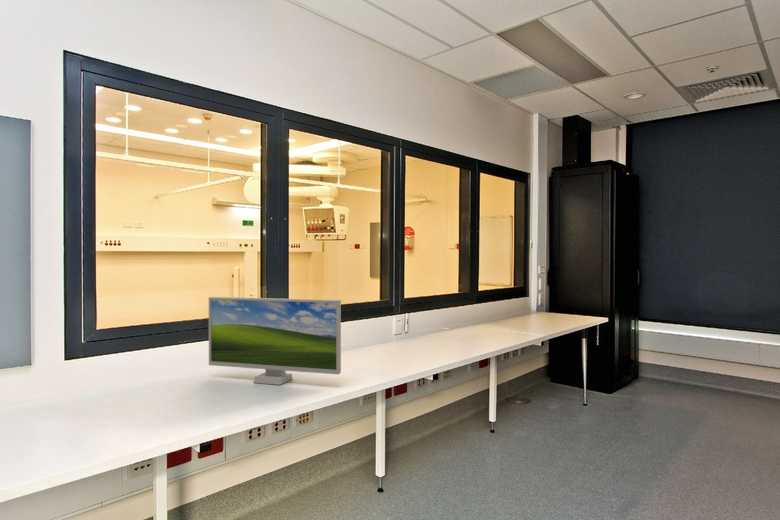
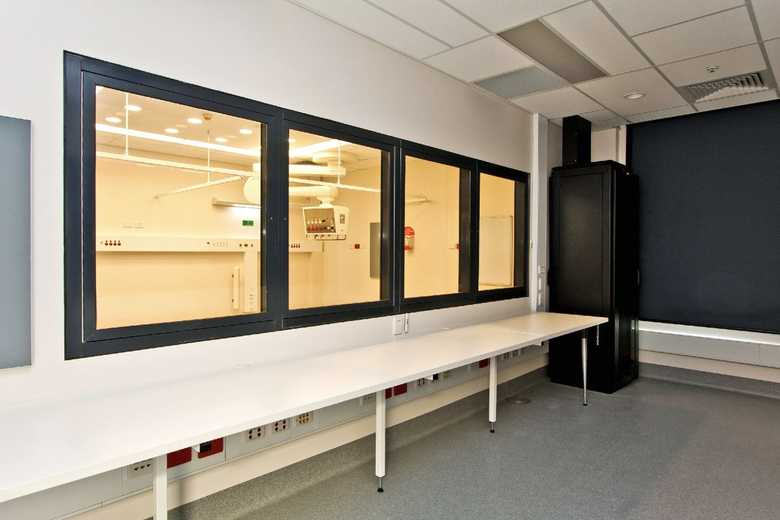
- monitor [208,296,342,386]
